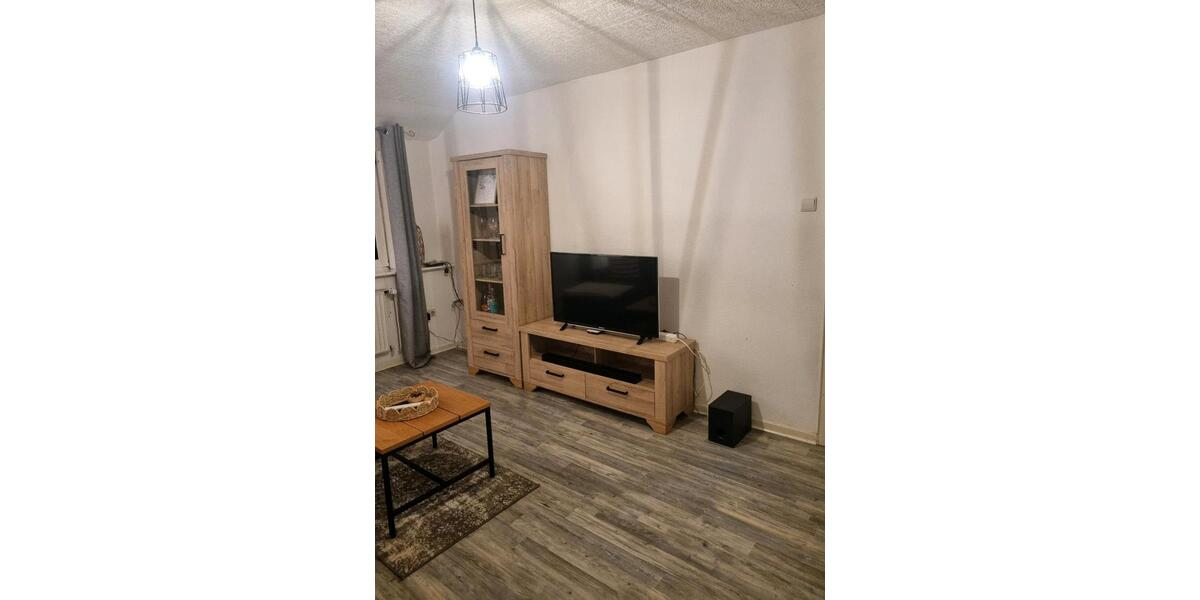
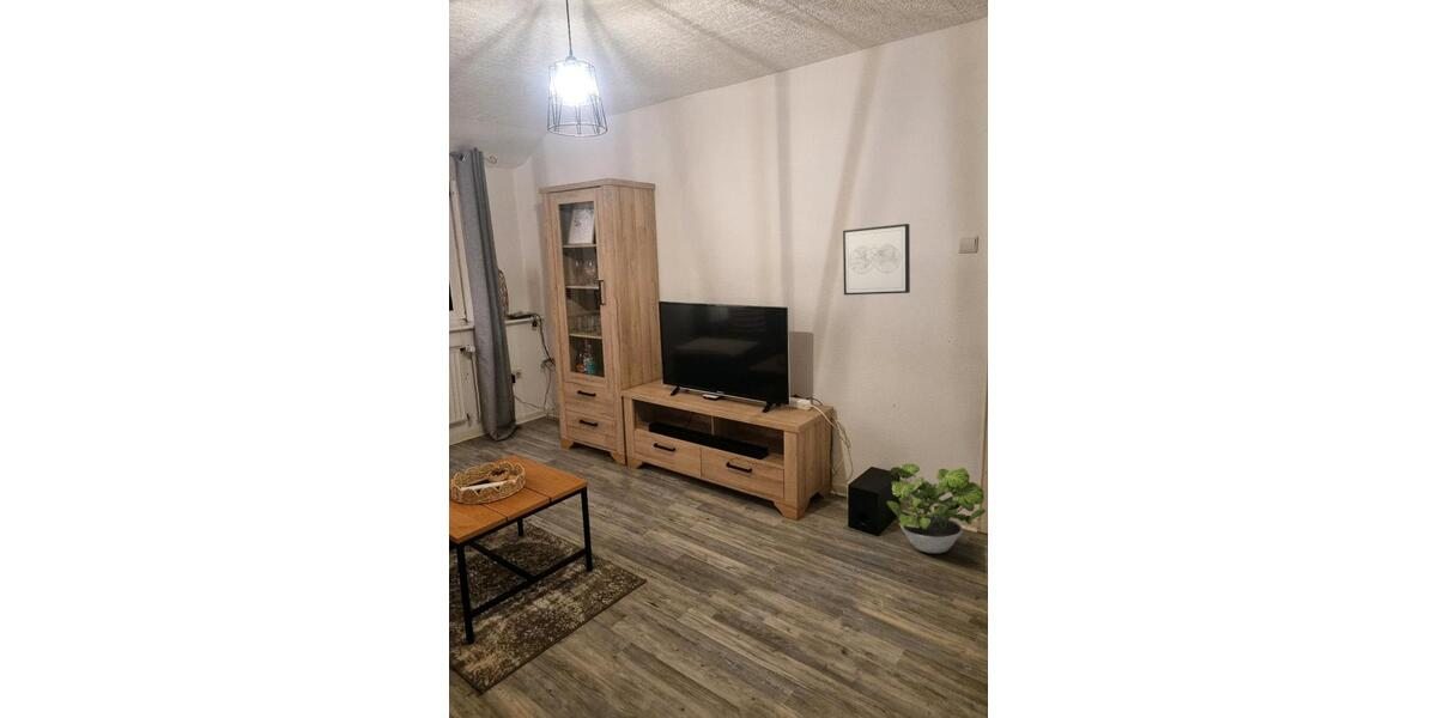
+ wall art [842,223,911,297]
+ potted plant [885,463,987,554]
